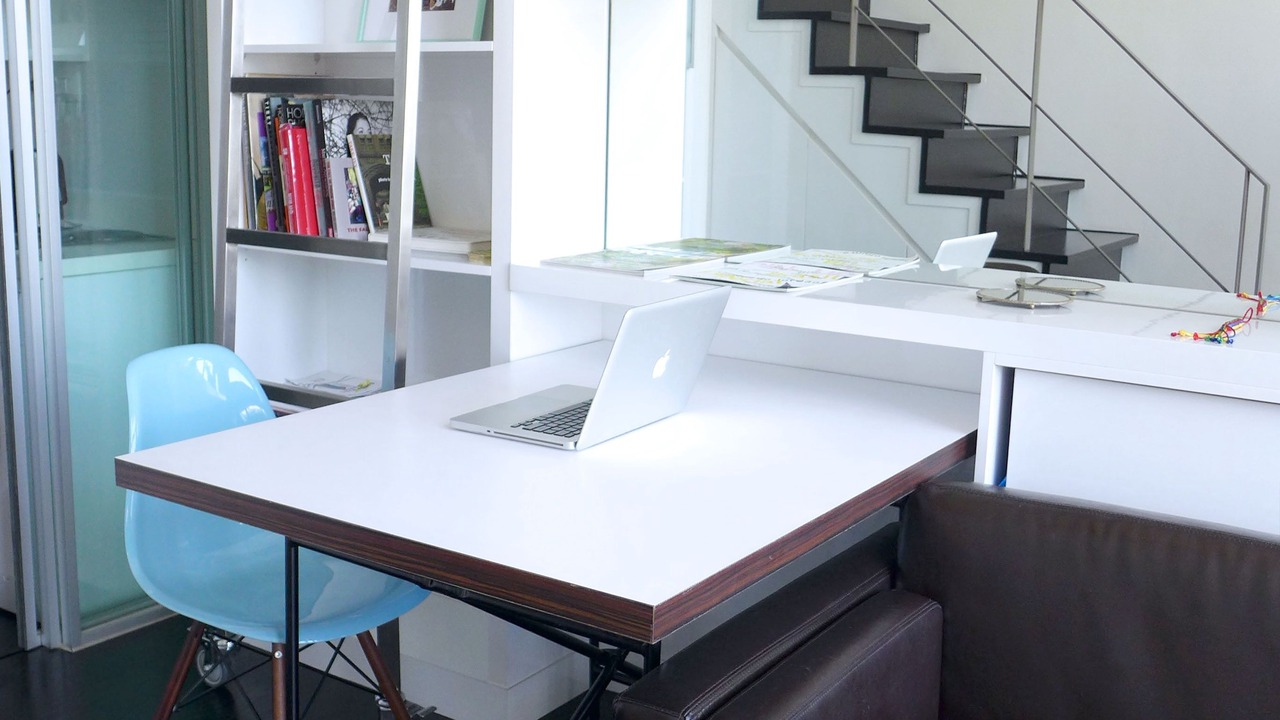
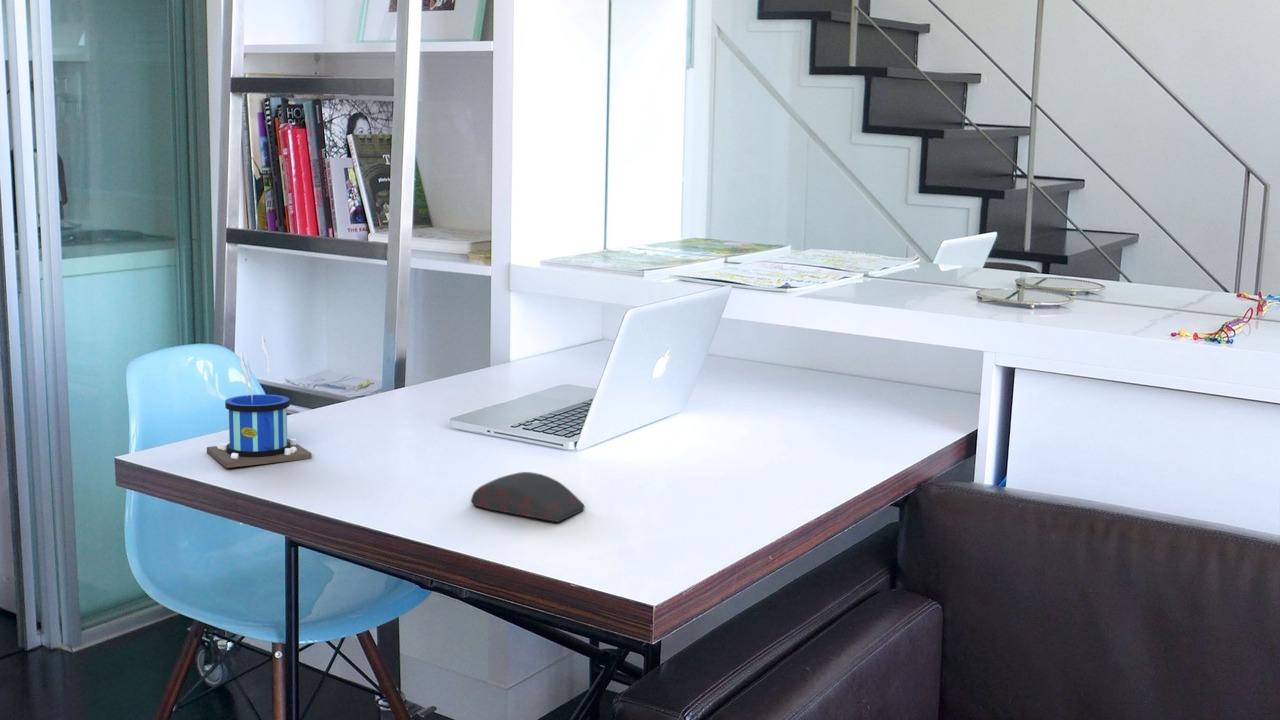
+ mug [206,334,312,469]
+ computer mouse [470,471,586,523]
